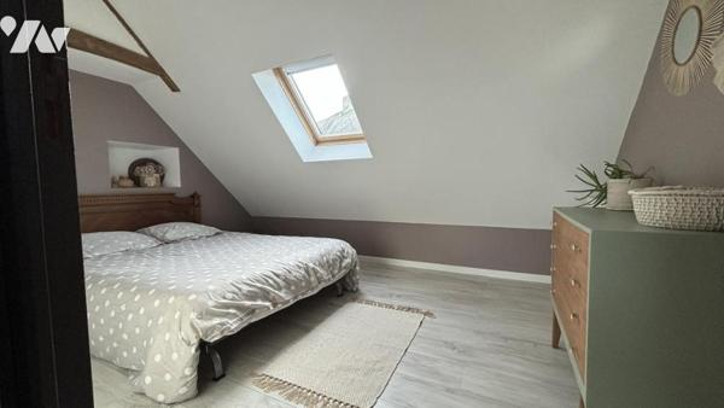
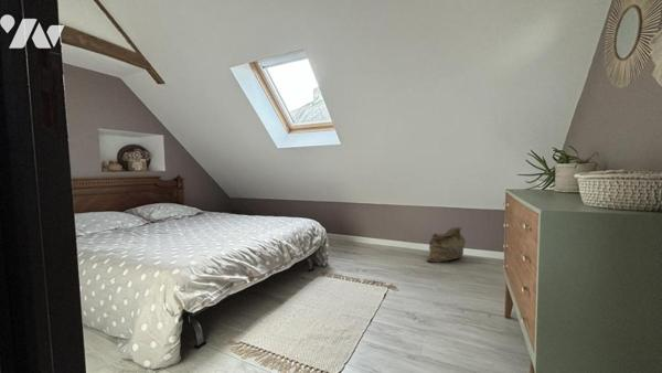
+ bag [425,226,467,264]
